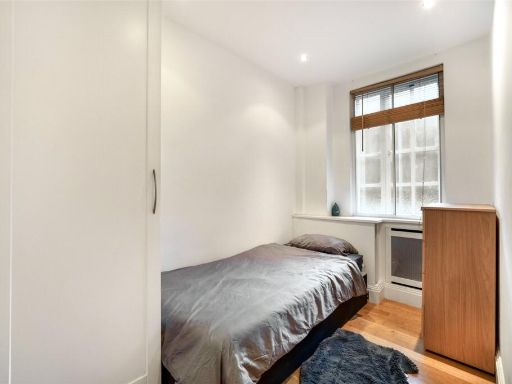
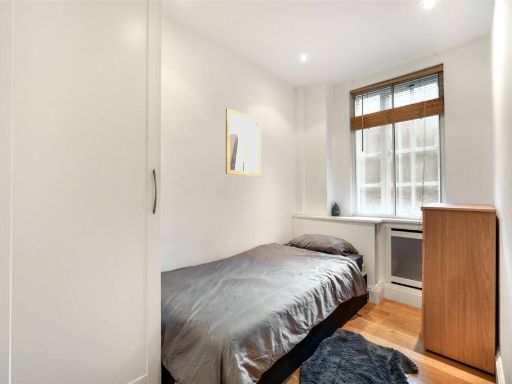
+ wall art [225,108,262,178]
